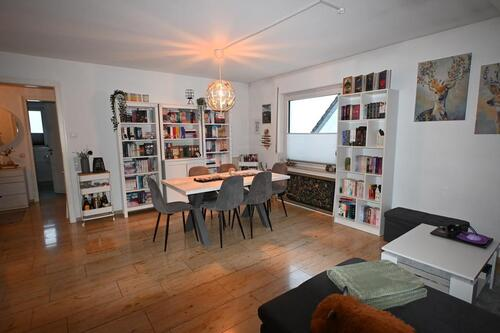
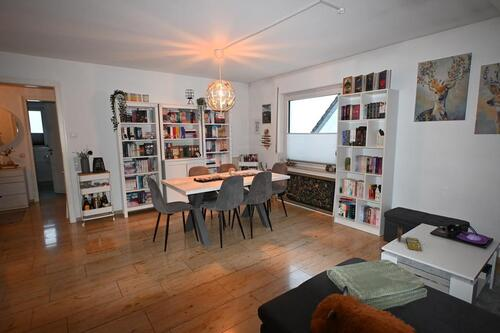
+ board game [396,227,422,252]
